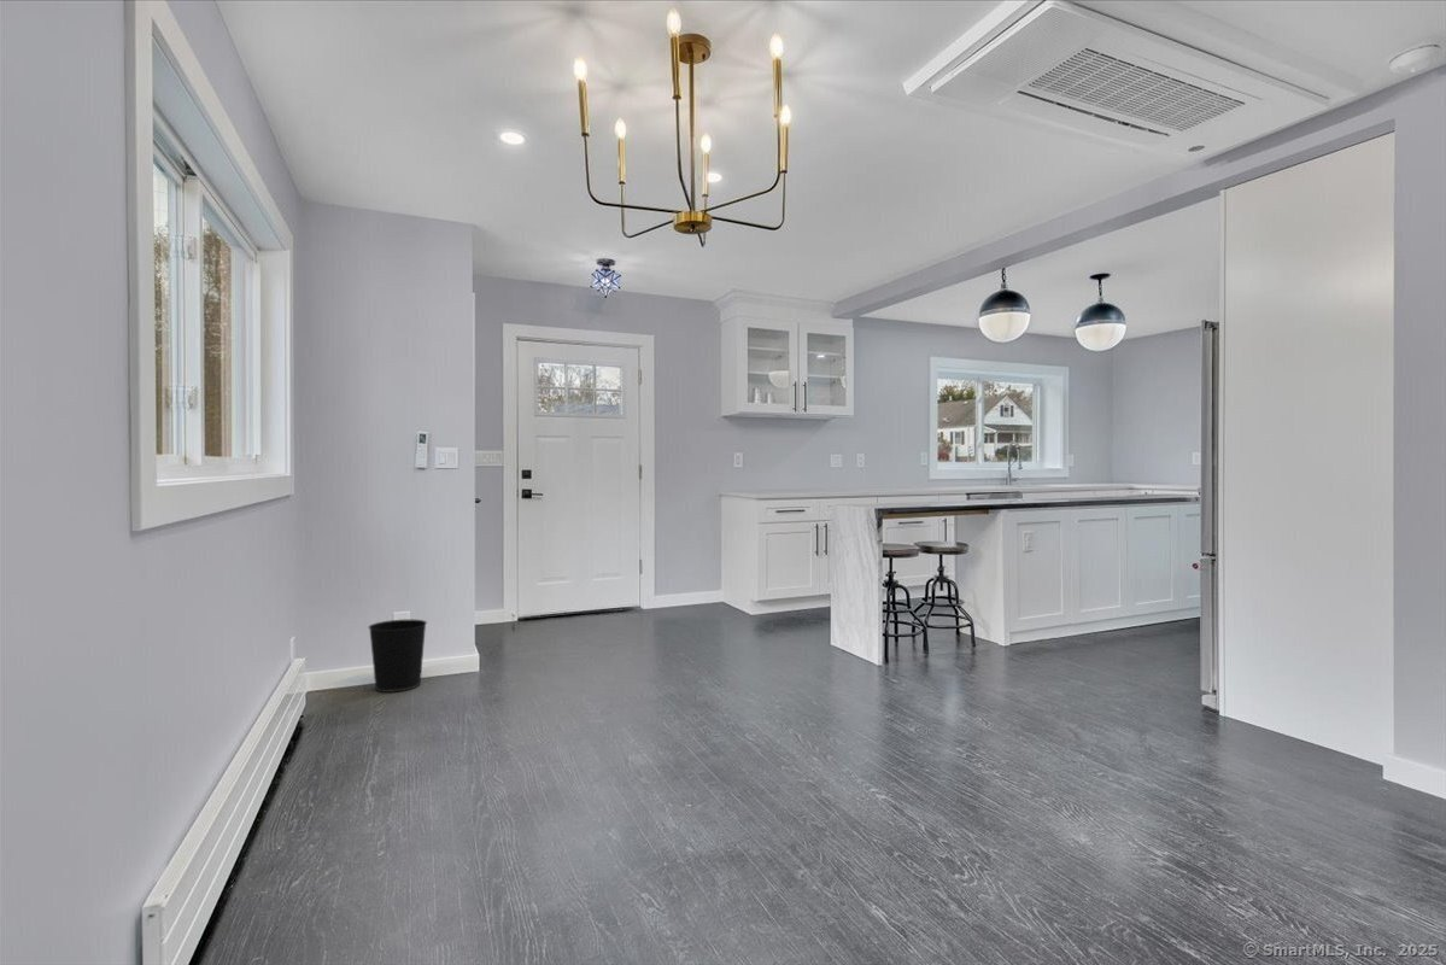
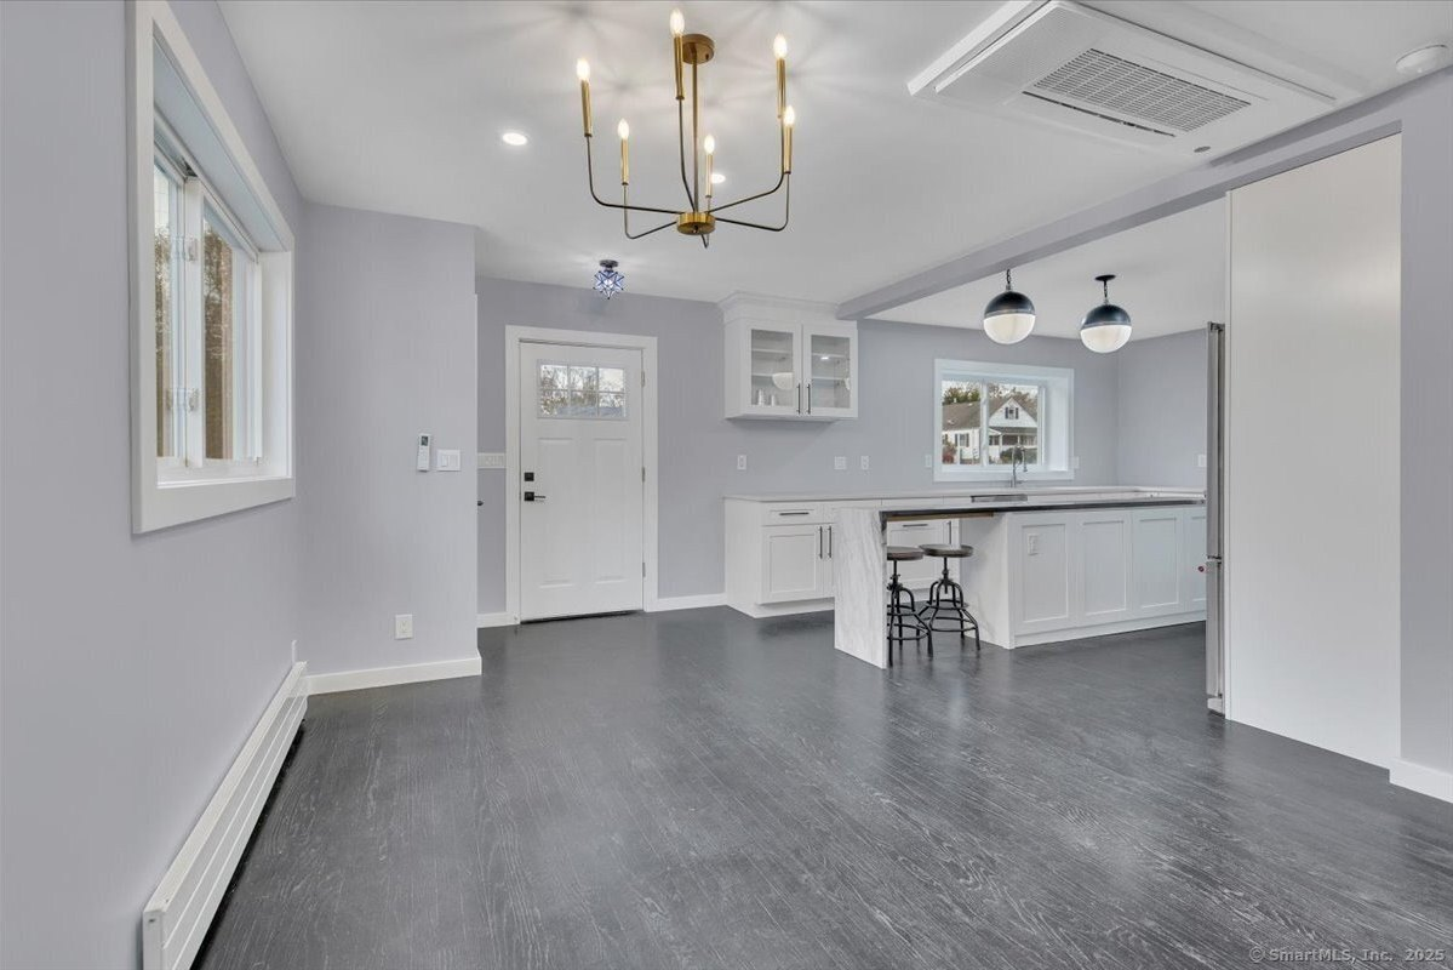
- wastebasket [368,619,428,694]
